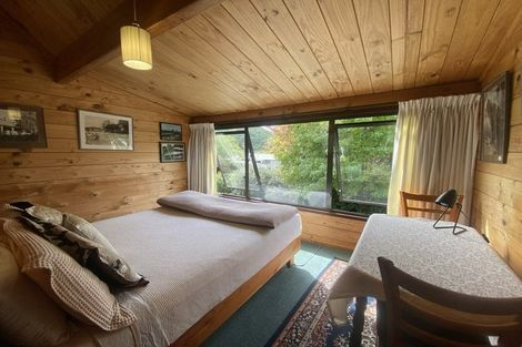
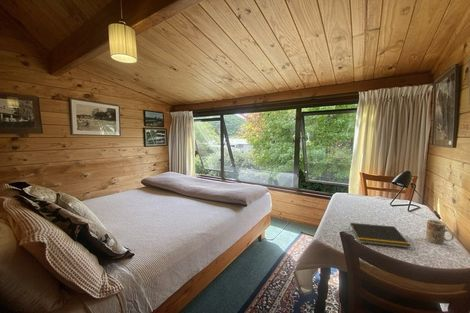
+ notepad [348,222,412,249]
+ mug [425,219,455,245]
